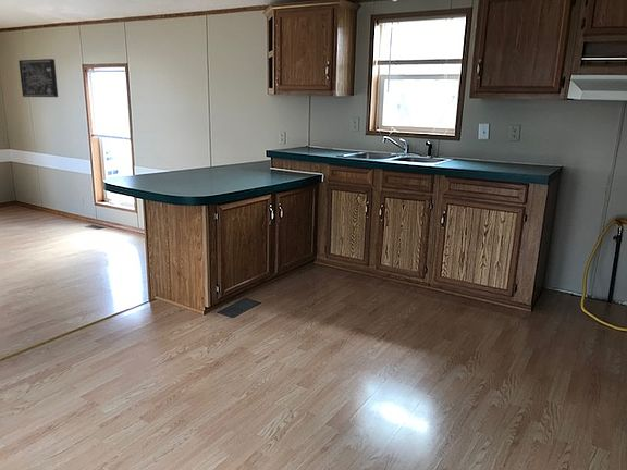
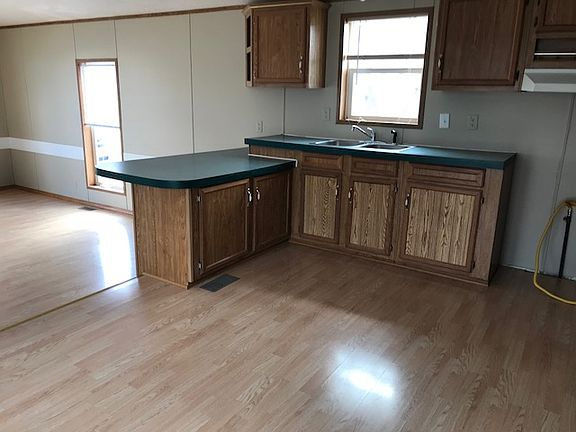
- wall art [17,58,59,98]
